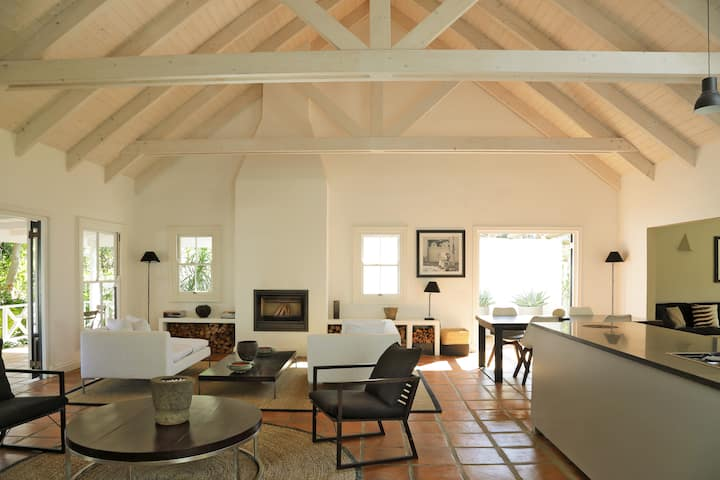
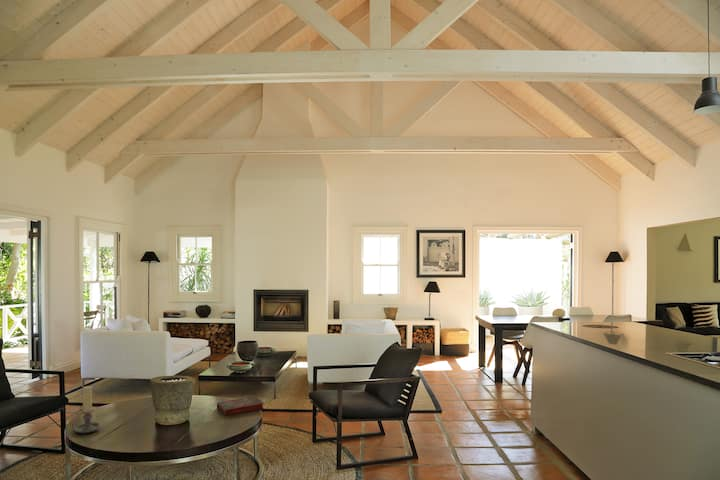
+ book [216,395,265,417]
+ candle holder [71,385,102,434]
